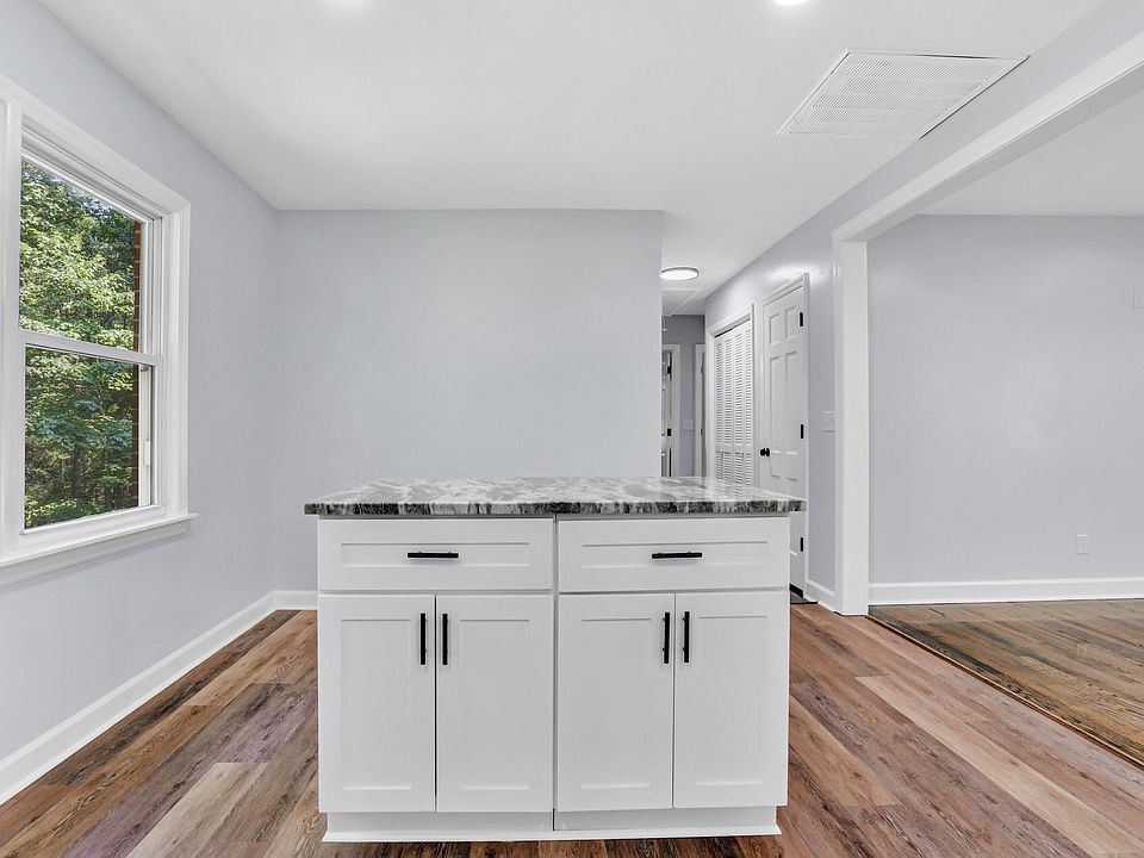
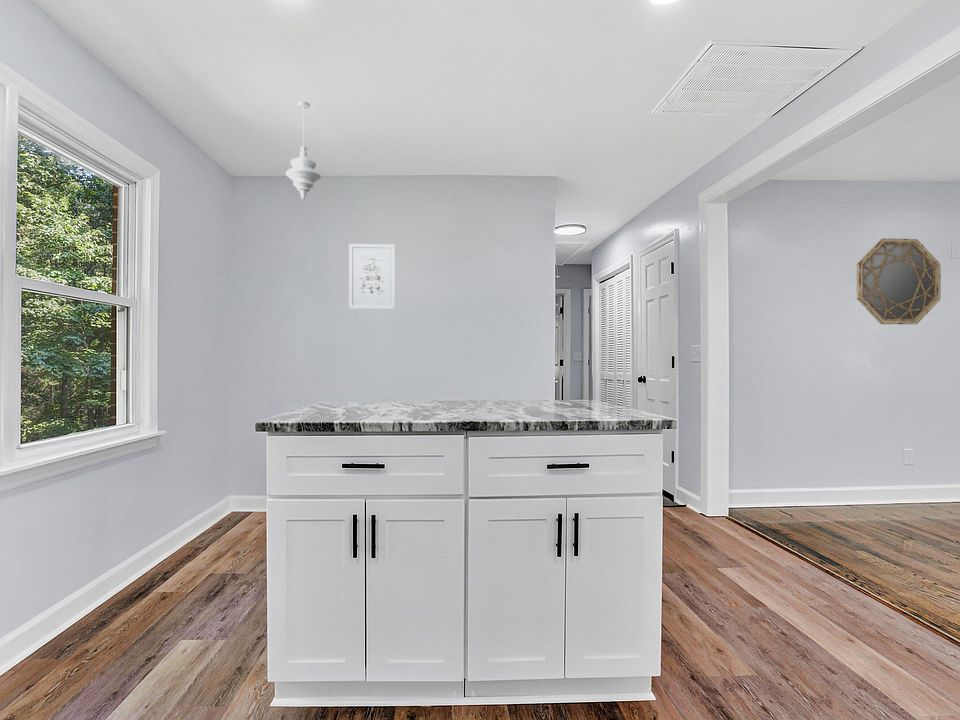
+ pendant light [285,100,322,200]
+ wall art [348,243,396,311]
+ home mirror [856,238,942,325]
